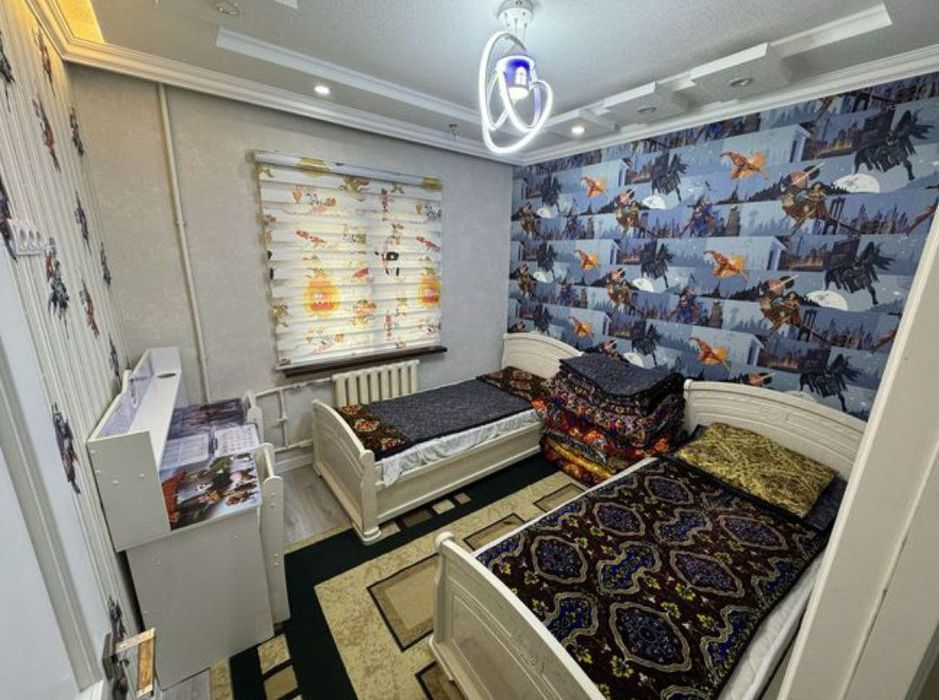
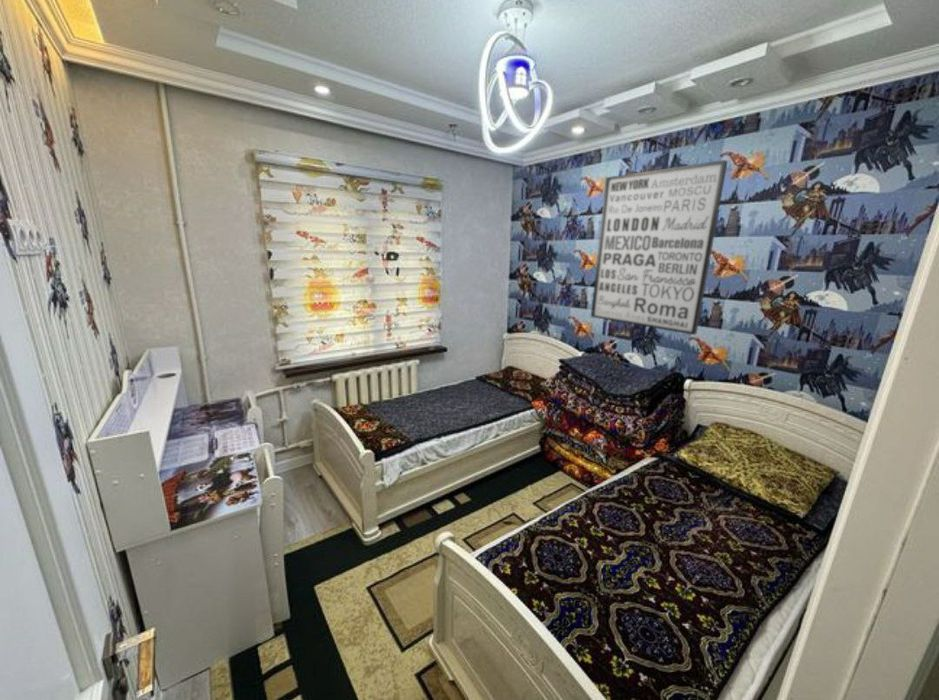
+ wall art [590,159,729,336]
